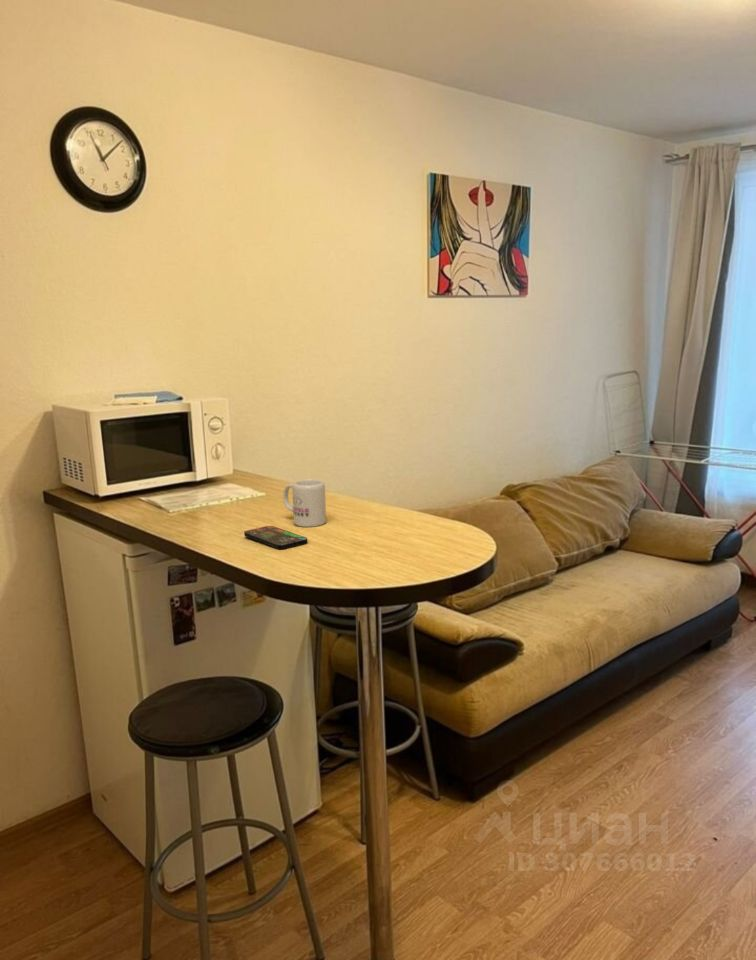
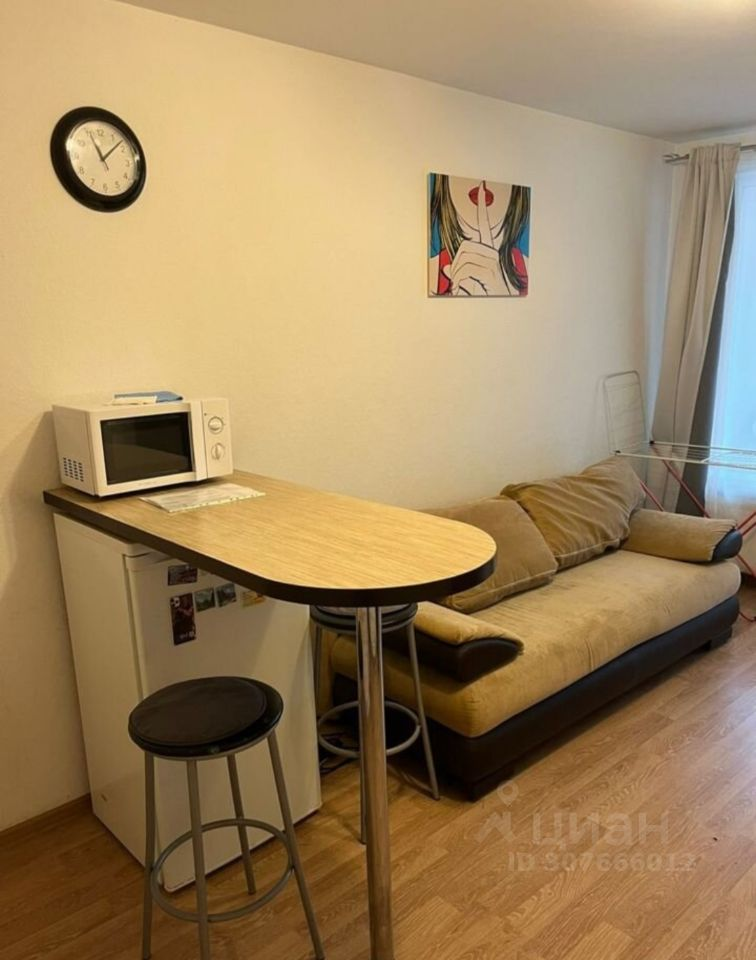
- smartphone [243,525,309,550]
- mug [282,478,327,528]
